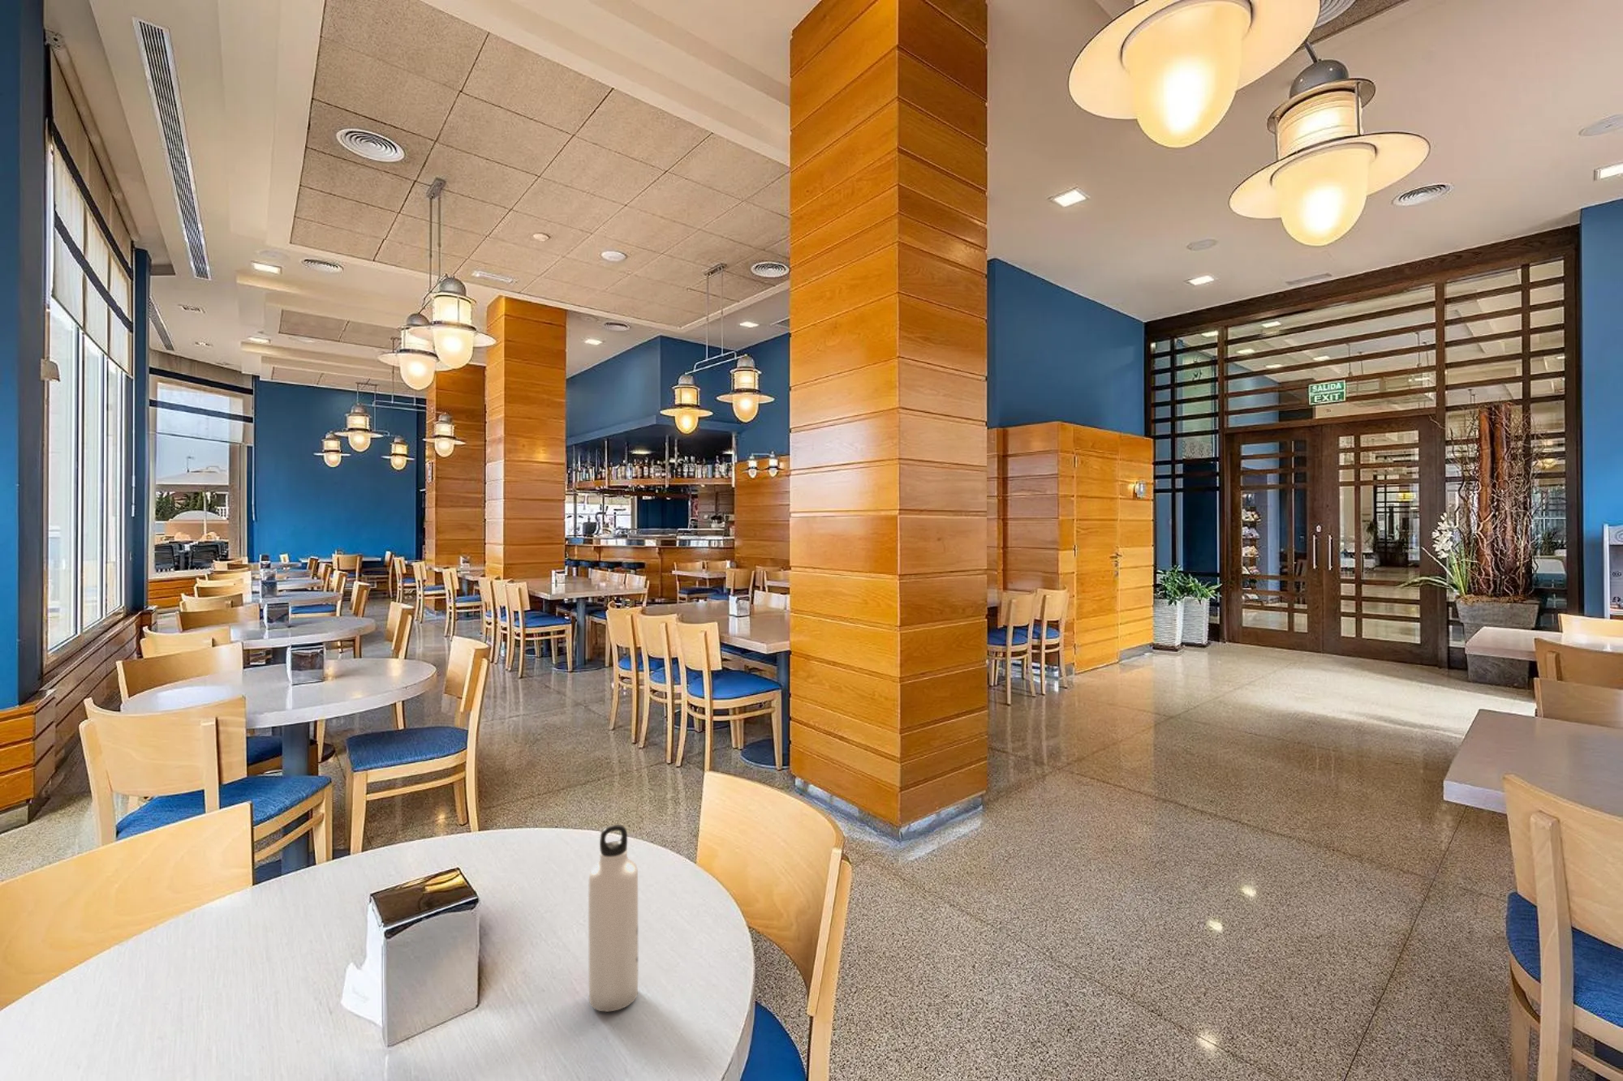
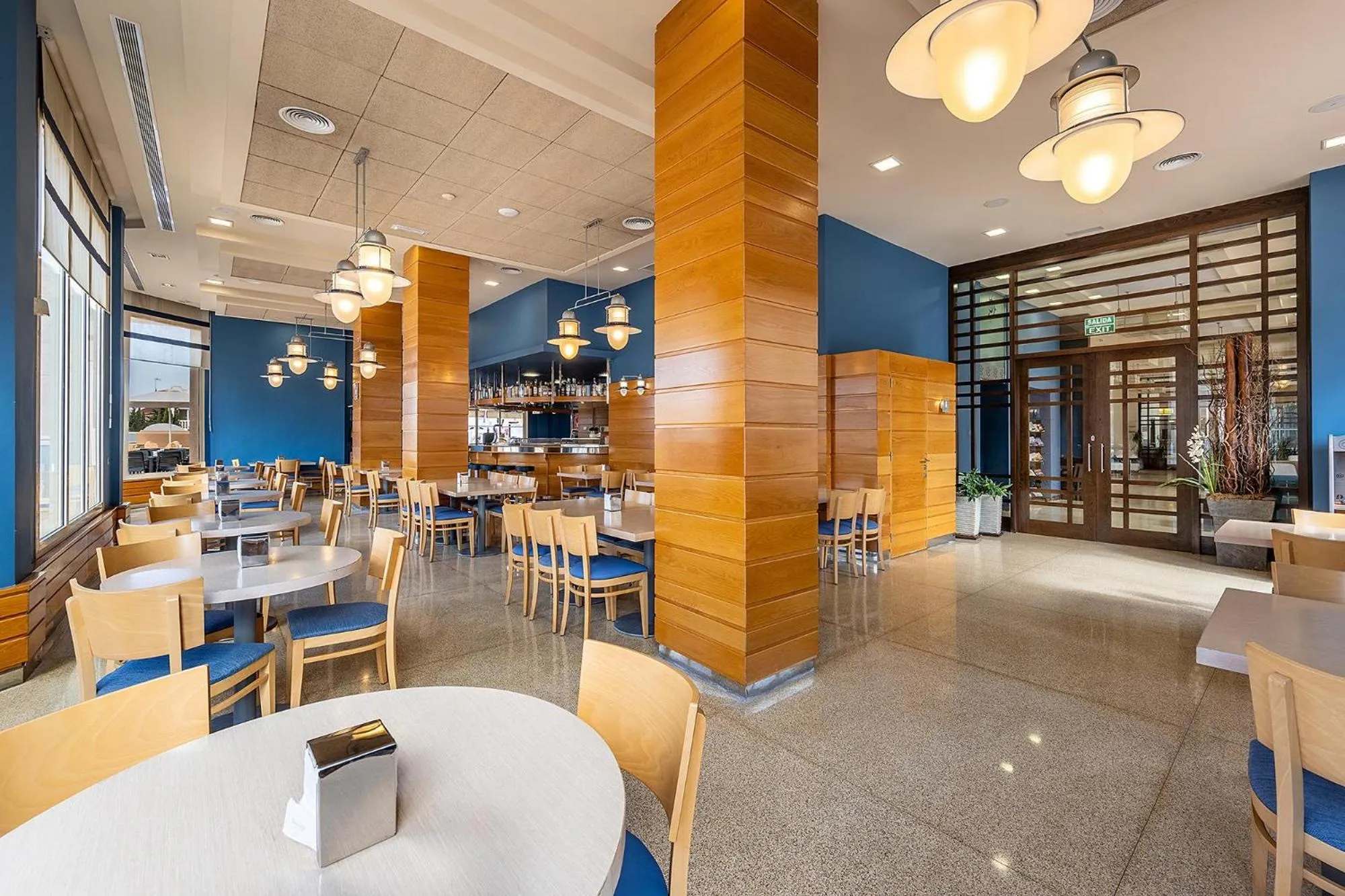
- water bottle [588,824,638,1013]
